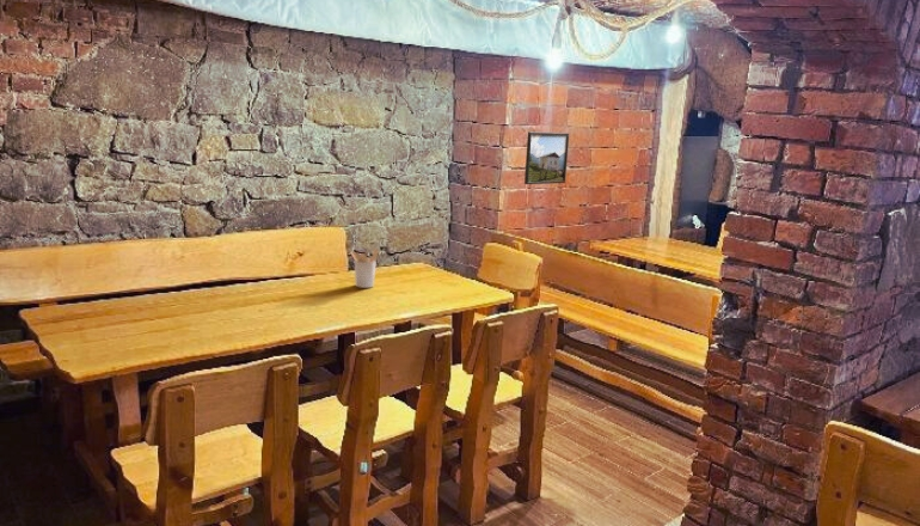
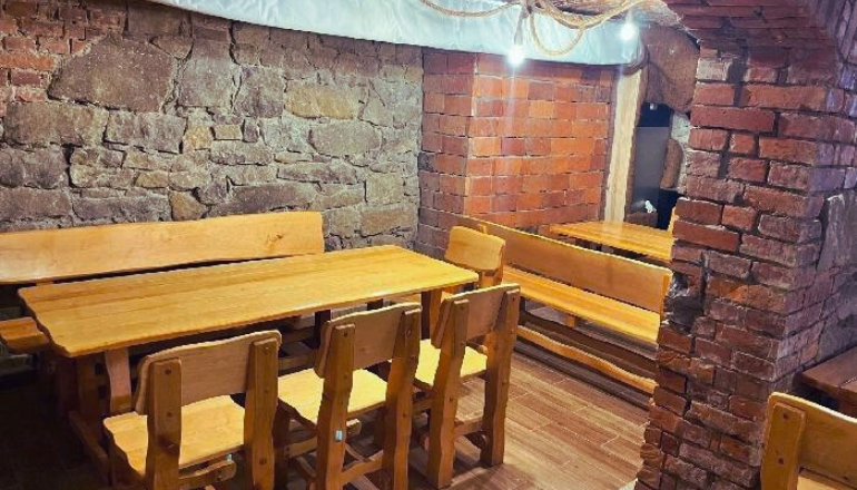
- utensil holder [349,247,380,289]
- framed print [523,130,570,185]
